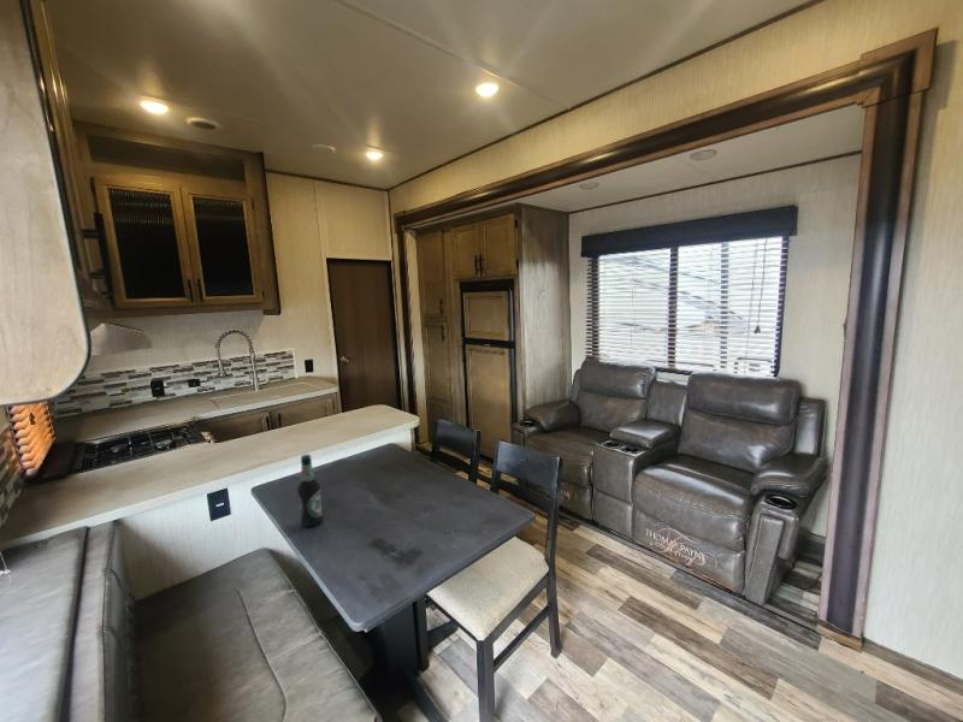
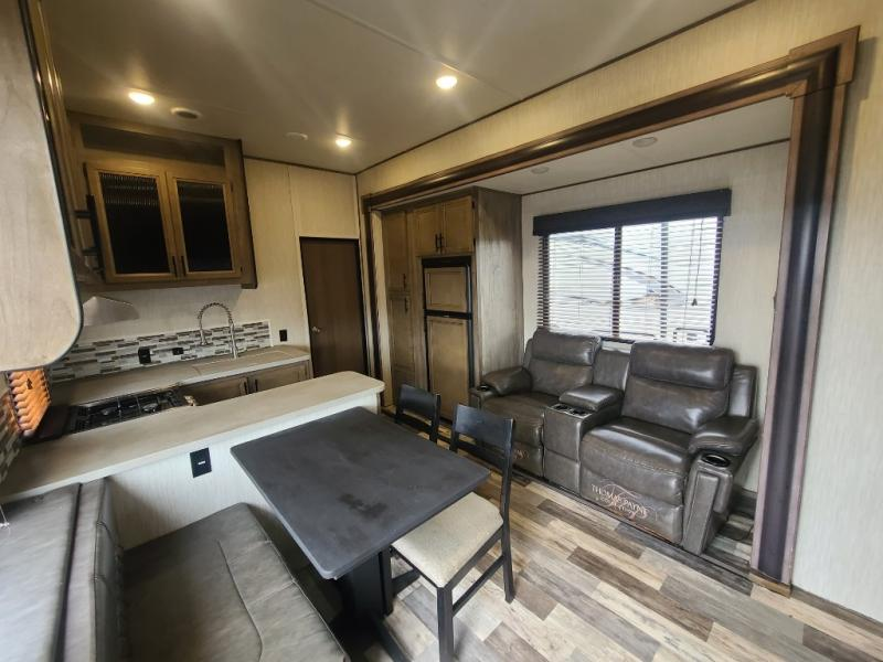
- bottle [296,454,324,528]
